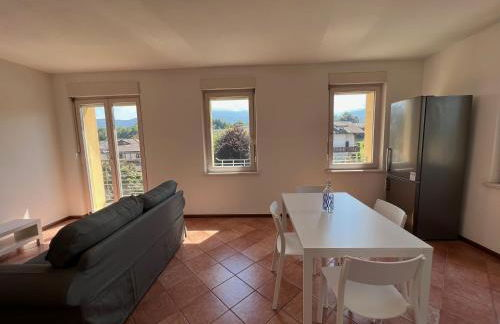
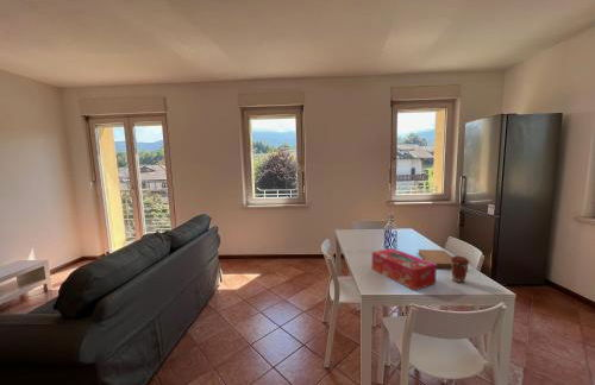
+ notebook [416,248,453,270]
+ tissue box [371,247,438,291]
+ coffee cup [450,254,470,284]
